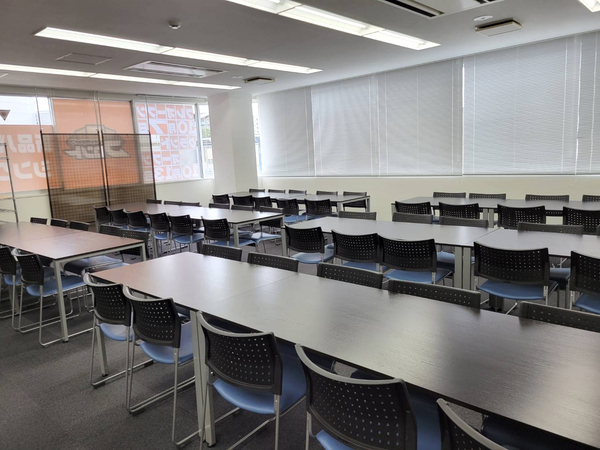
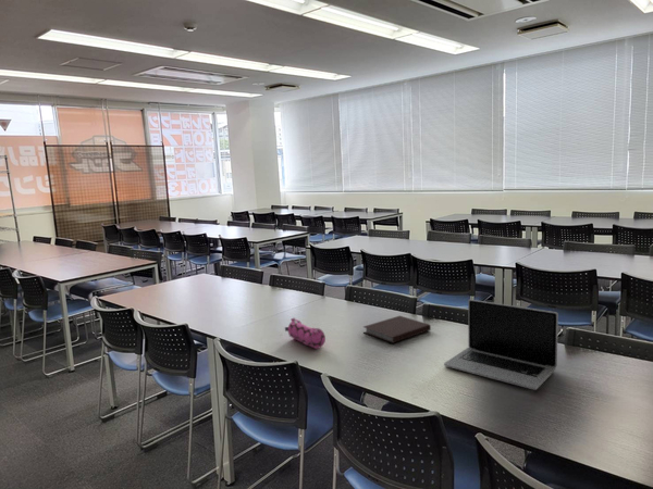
+ laptop [443,299,559,391]
+ notebook [362,315,432,344]
+ pencil case [284,317,326,350]
